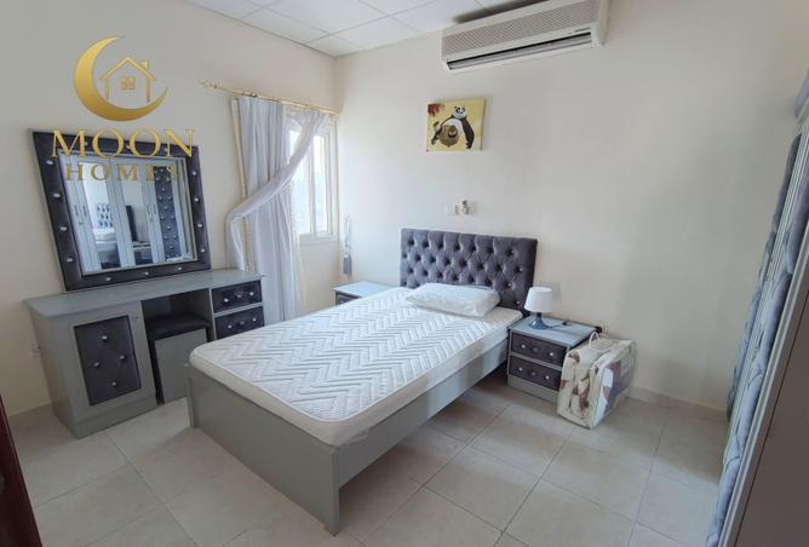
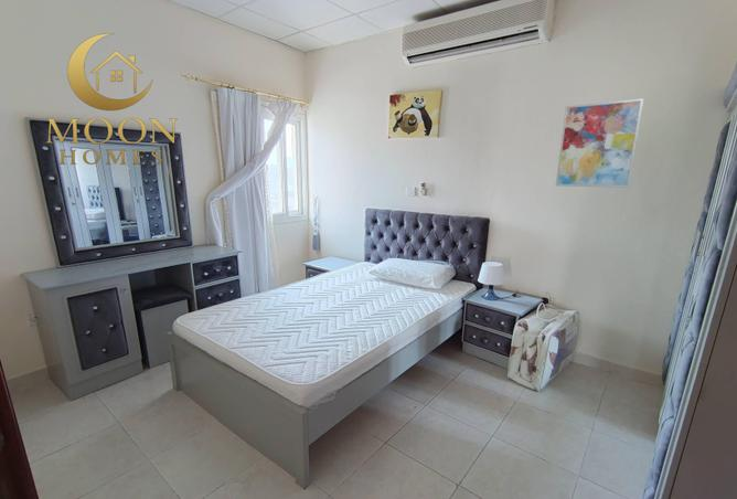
+ wall art [555,97,644,189]
